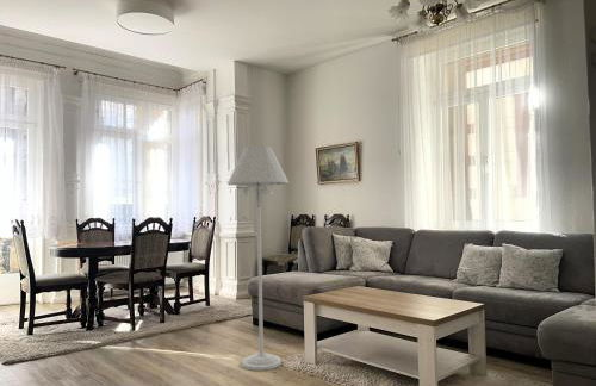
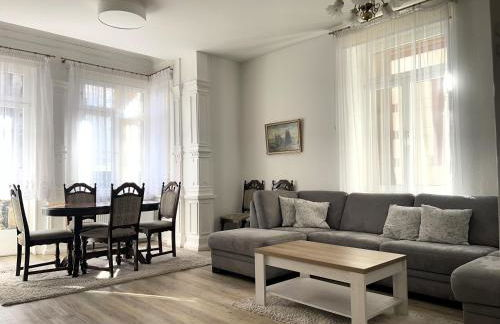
- floor lamp [226,144,291,372]
